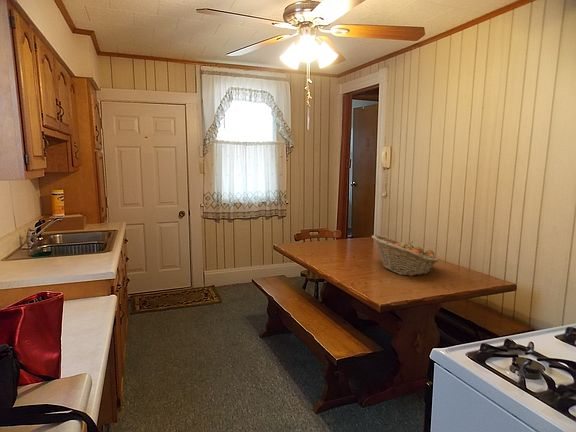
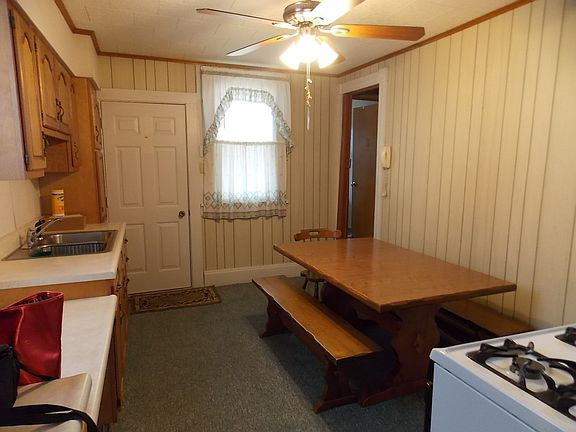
- fruit basket [371,234,440,277]
